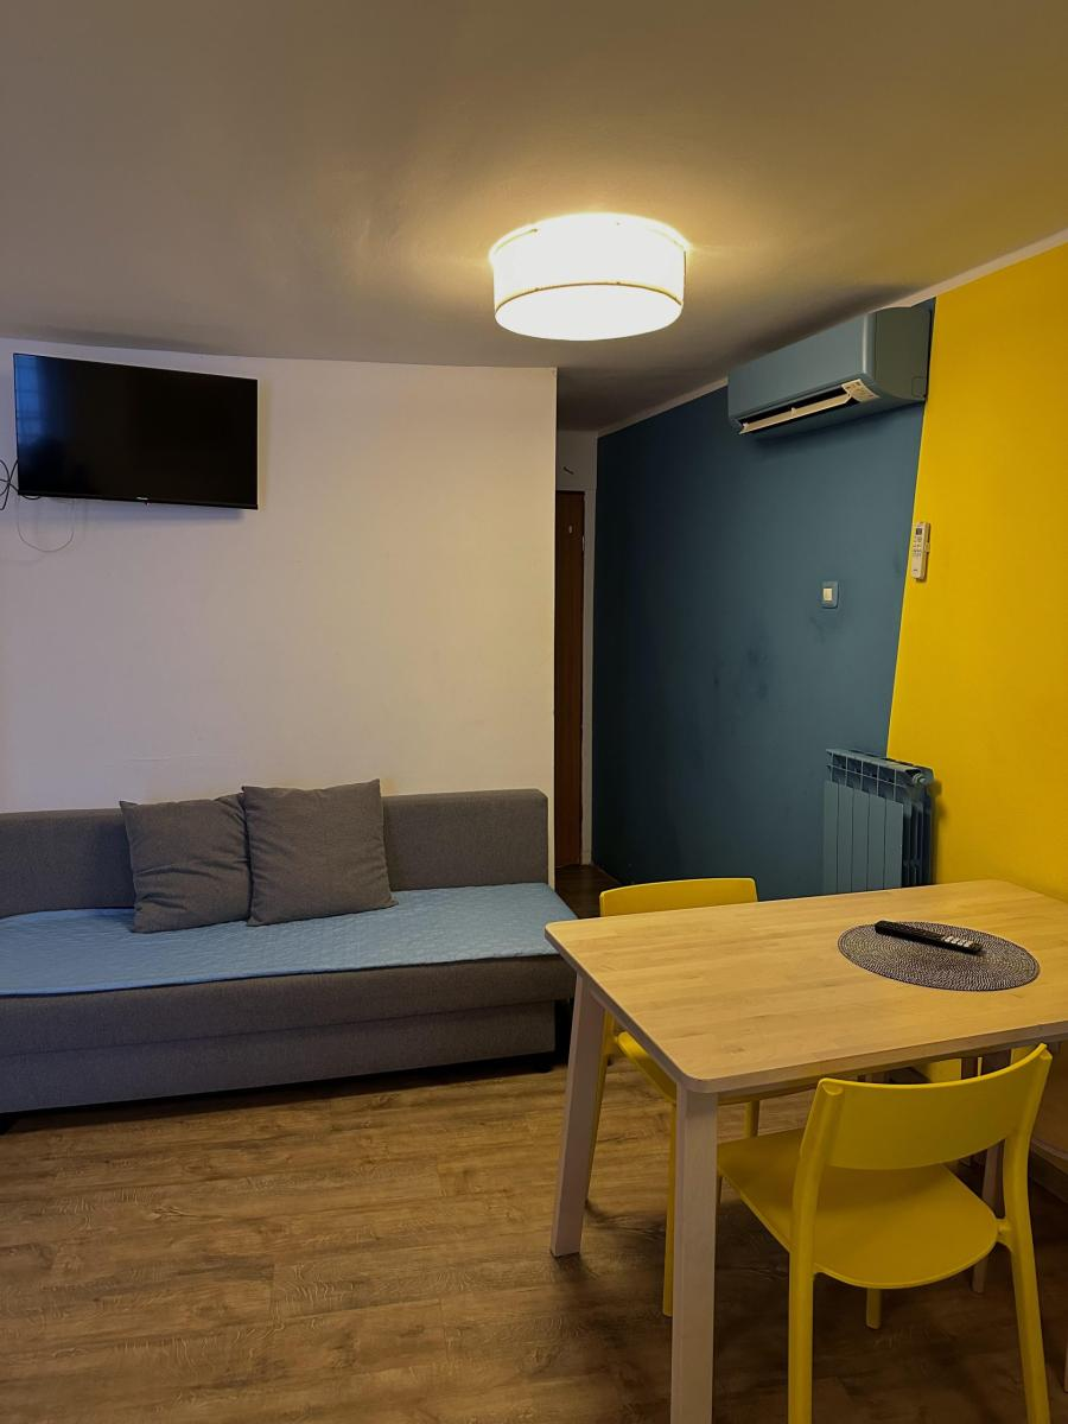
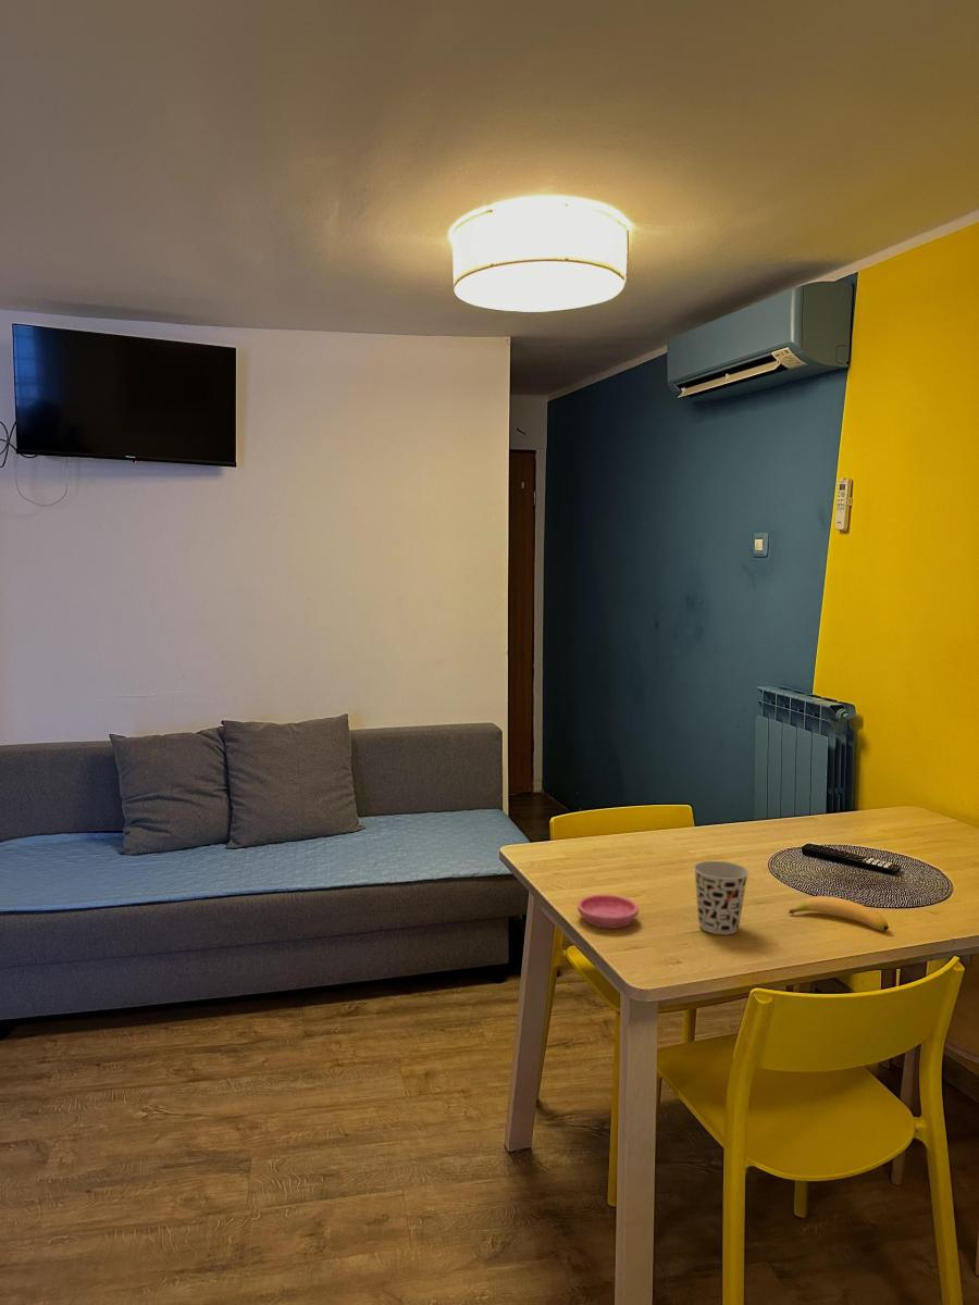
+ cup [693,860,749,935]
+ saucer [577,894,640,930]
+ banana [788,895,890,932]
